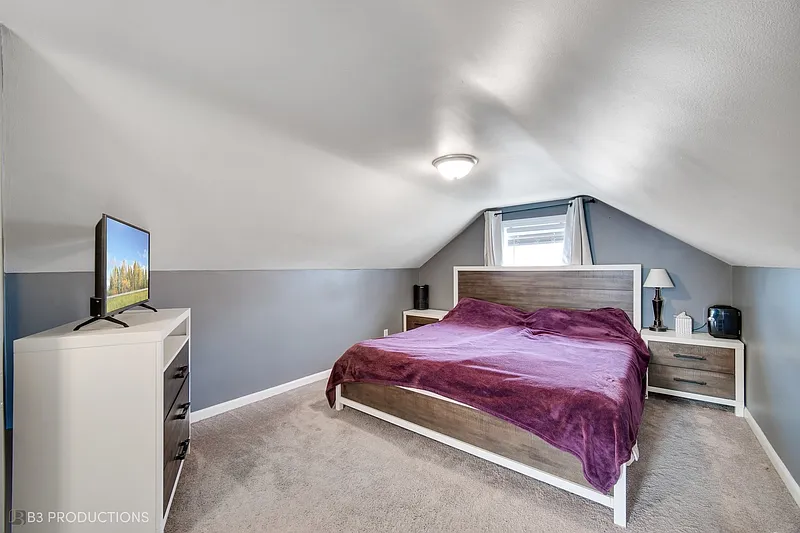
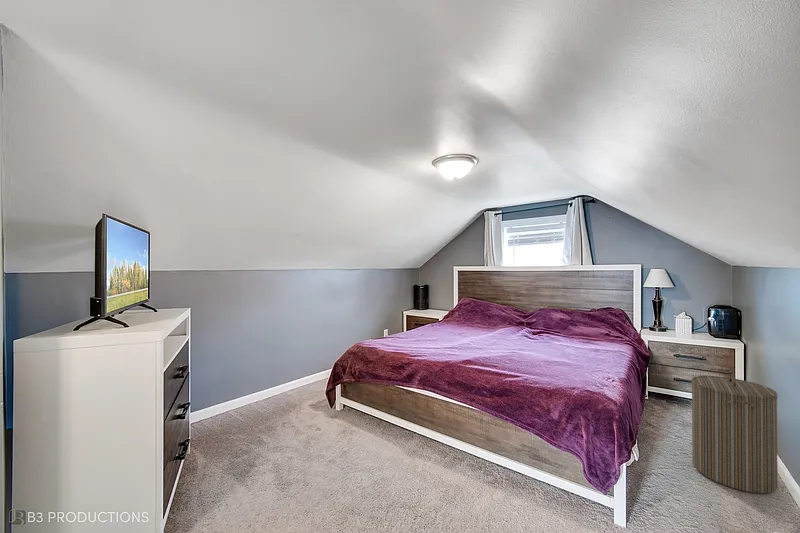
+ laundry hamper [690,369,779,495]
